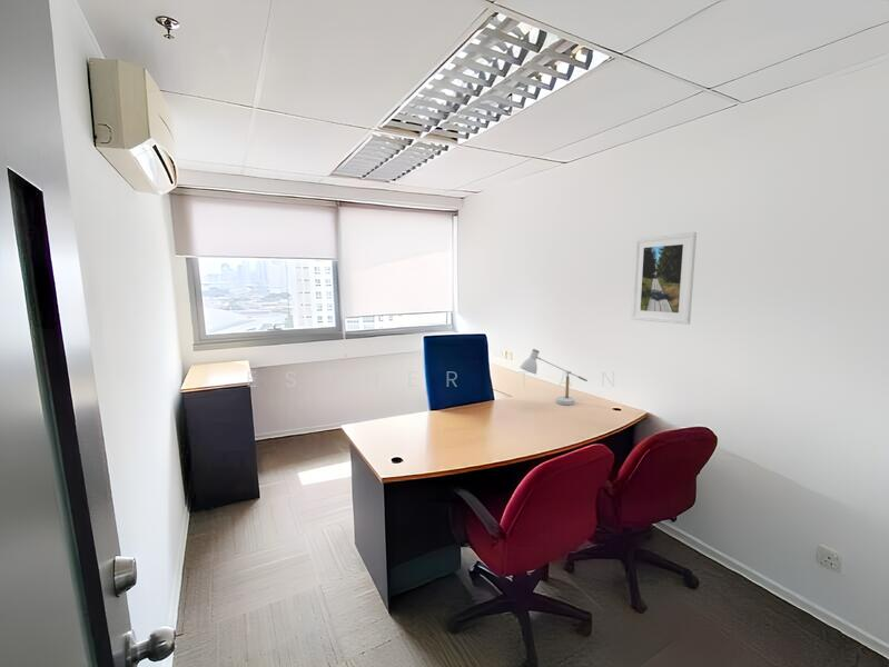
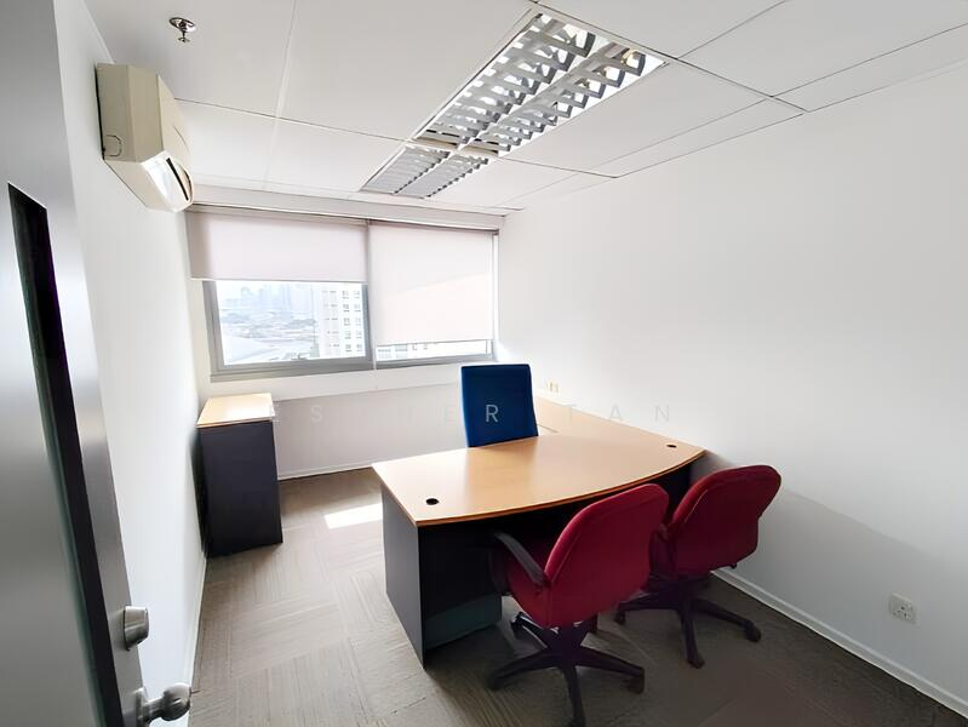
- desk lamp [518,348,589,406]
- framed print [630,231,698,326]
